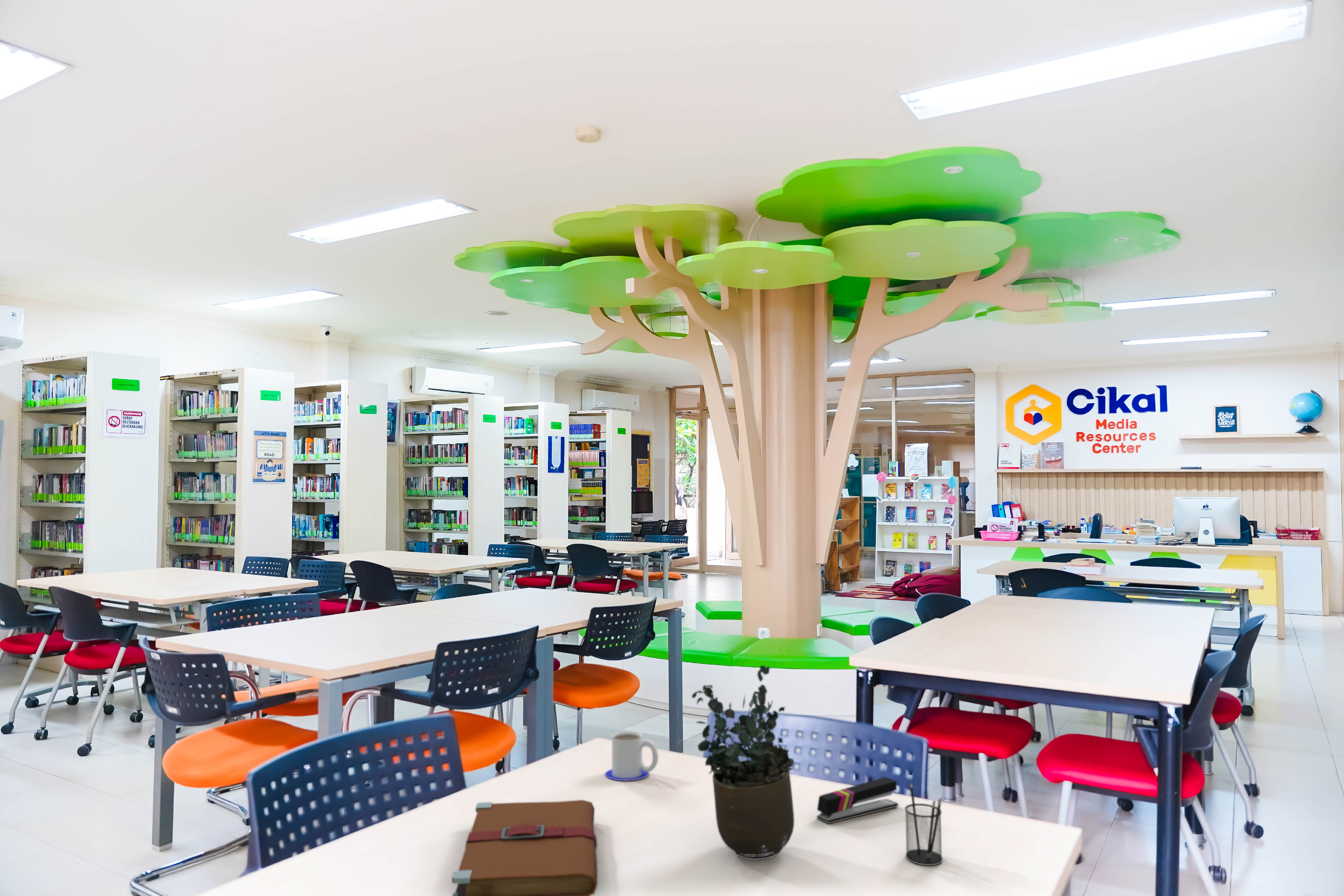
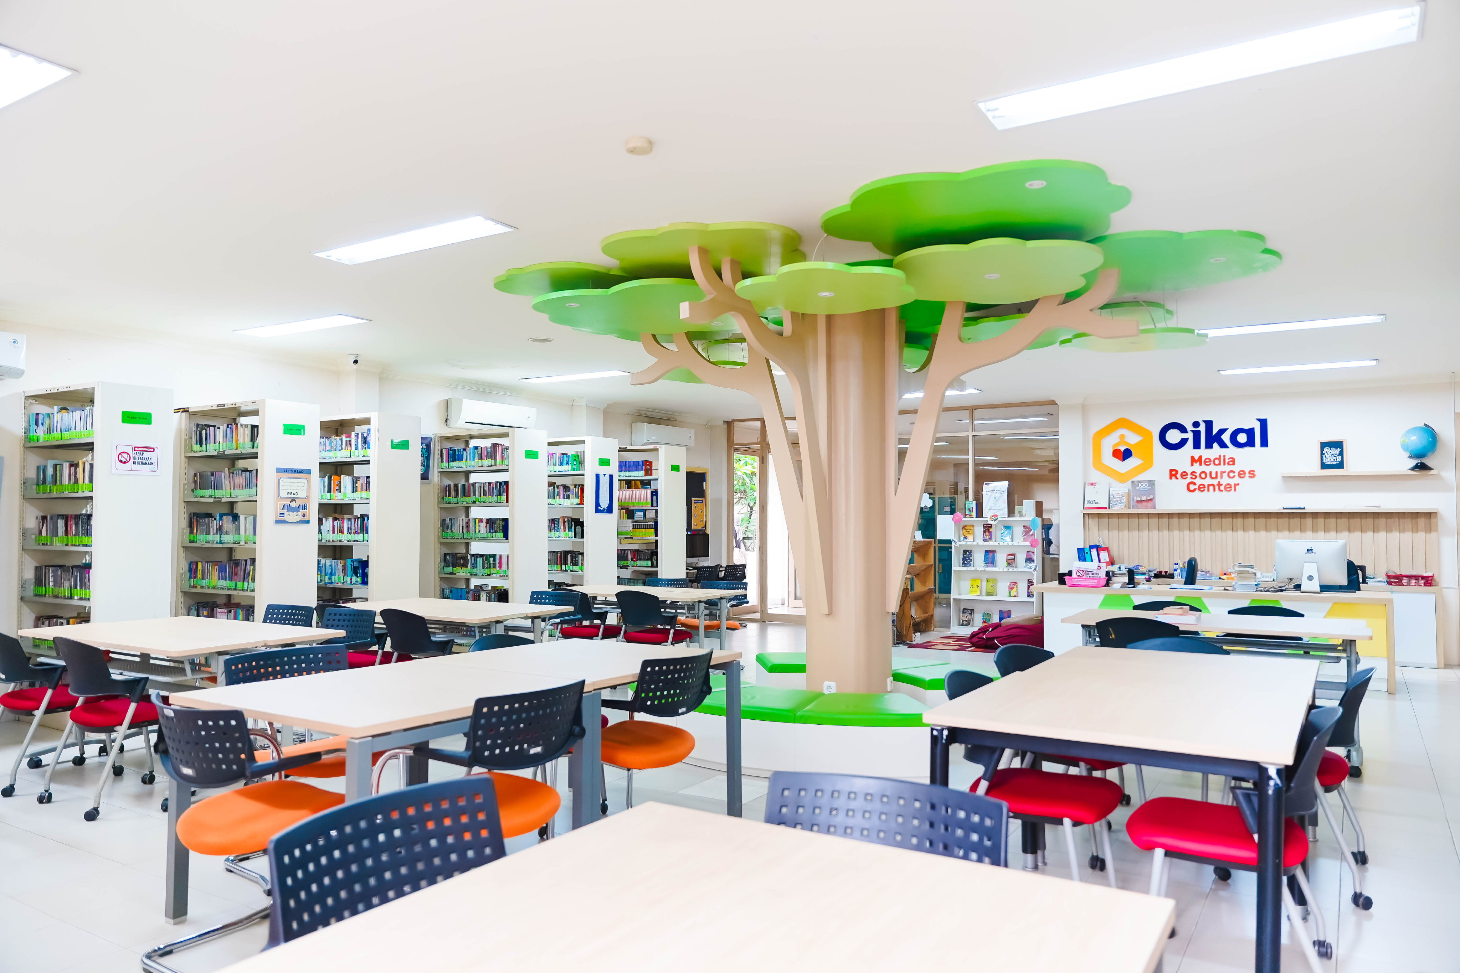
- book [451,800,598,896]
- stapler [816,777,898,824]
- pencil holder [905,782,943,865]
- mug [605,732,659,781]
- potted plant [691,665,795,860]
